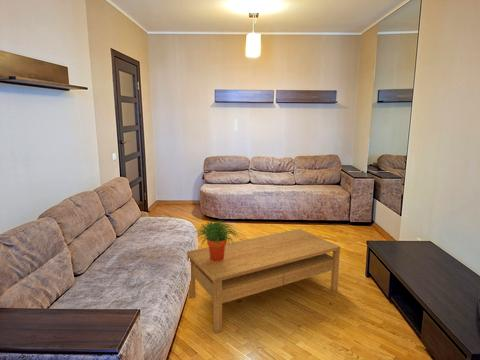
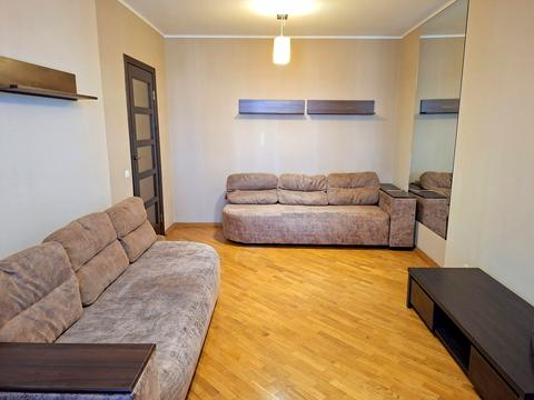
- potted plant [193,219,240,261]
- coffee table [186,228,341,334]
